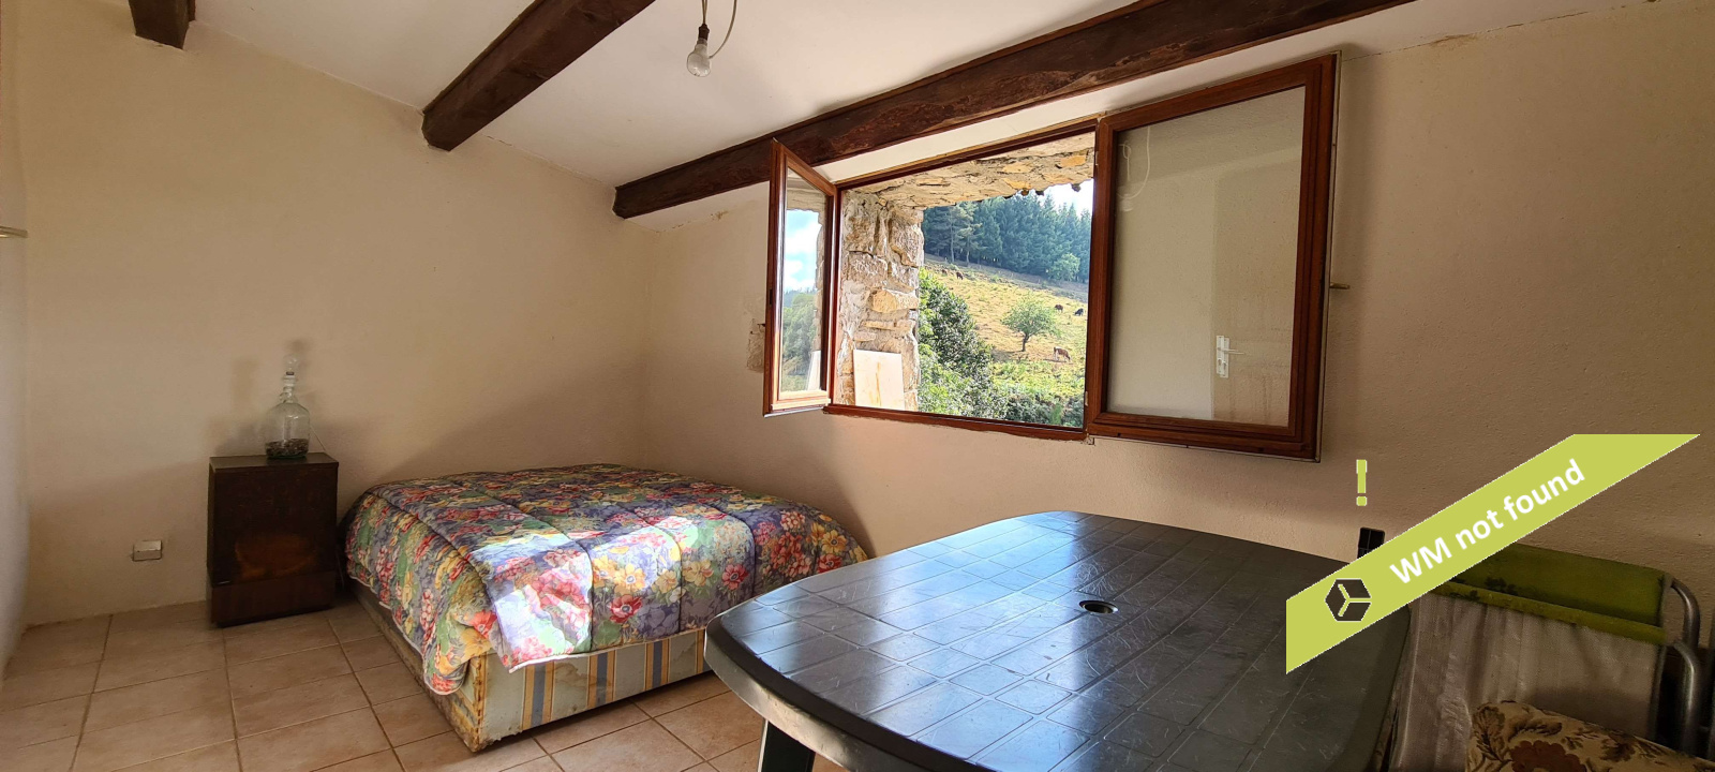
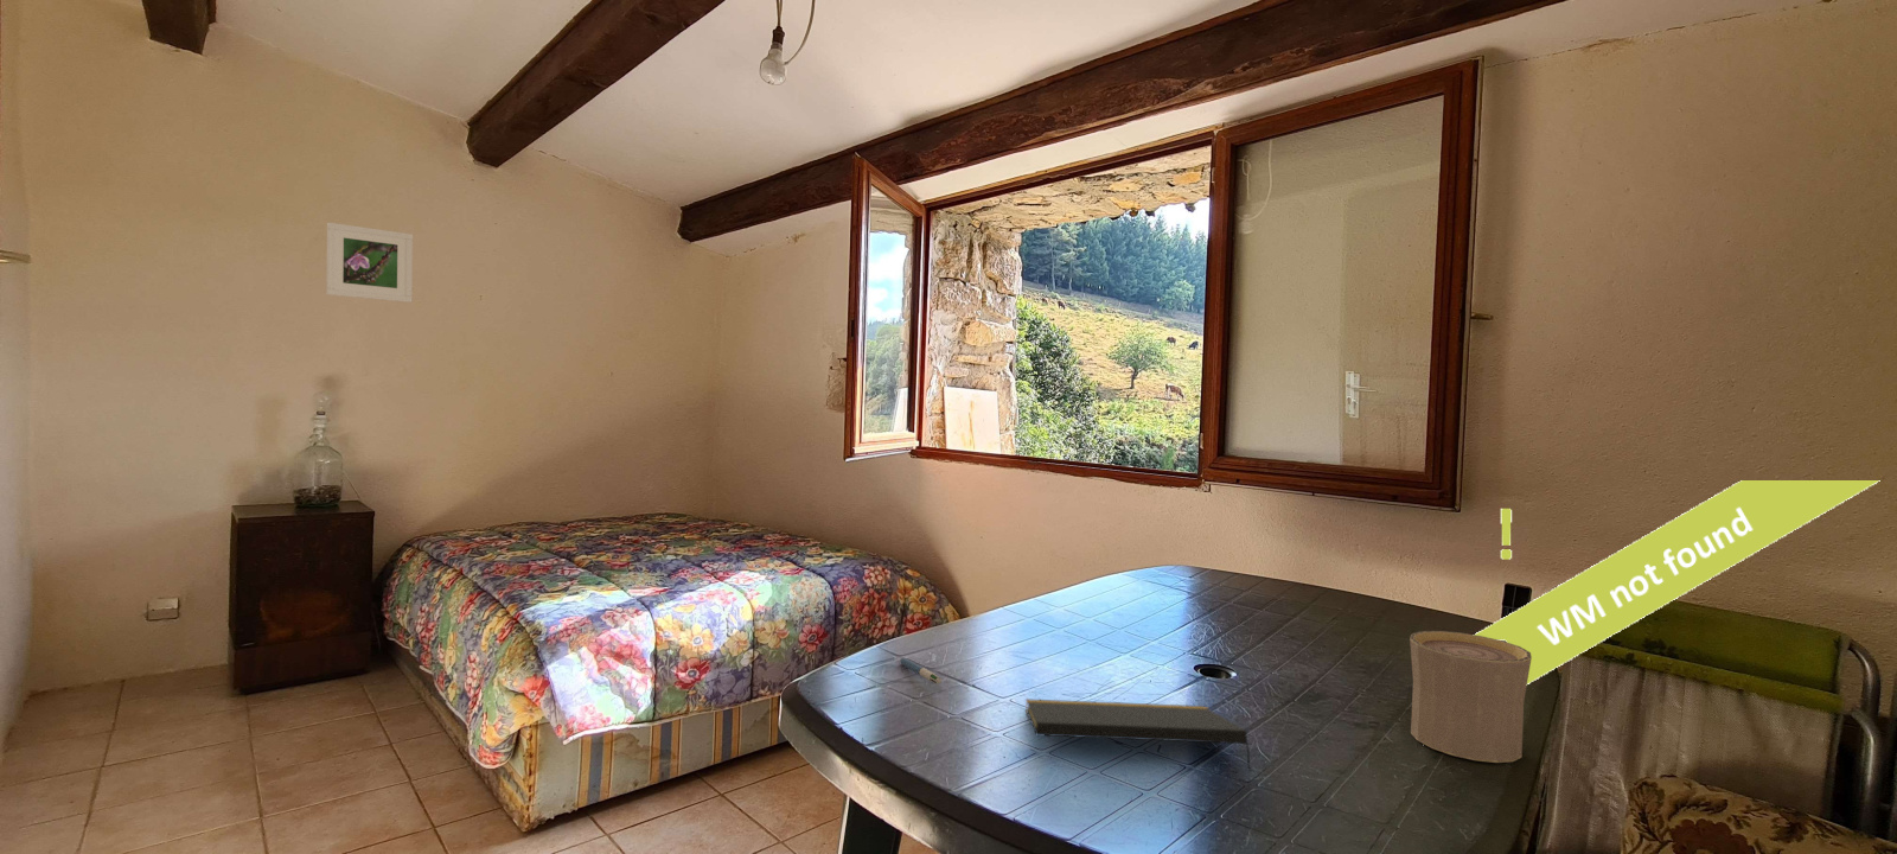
+ pen [899,657,942,686]
+ cup [1408,630,1533,763]
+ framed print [325,221,414,304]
+ notepad [1025,698,1252,773]
